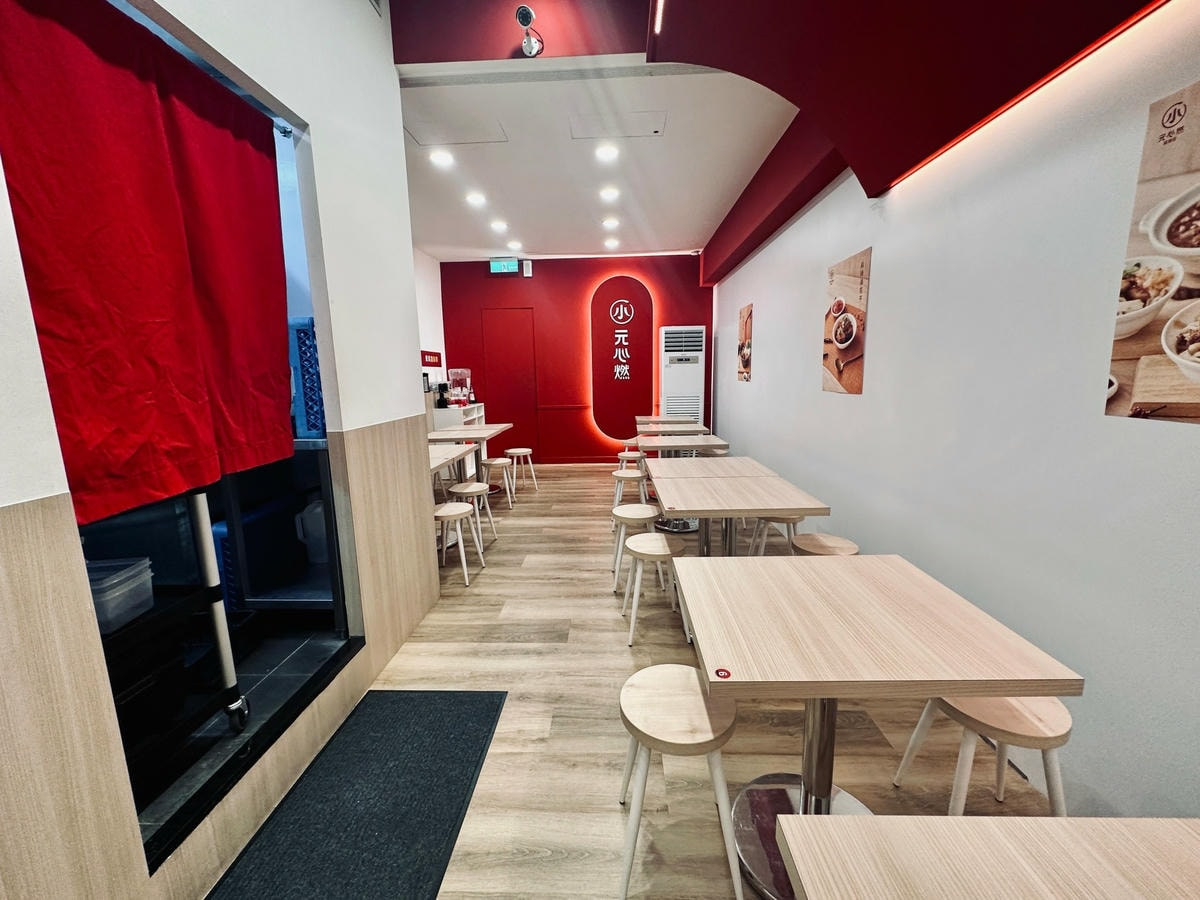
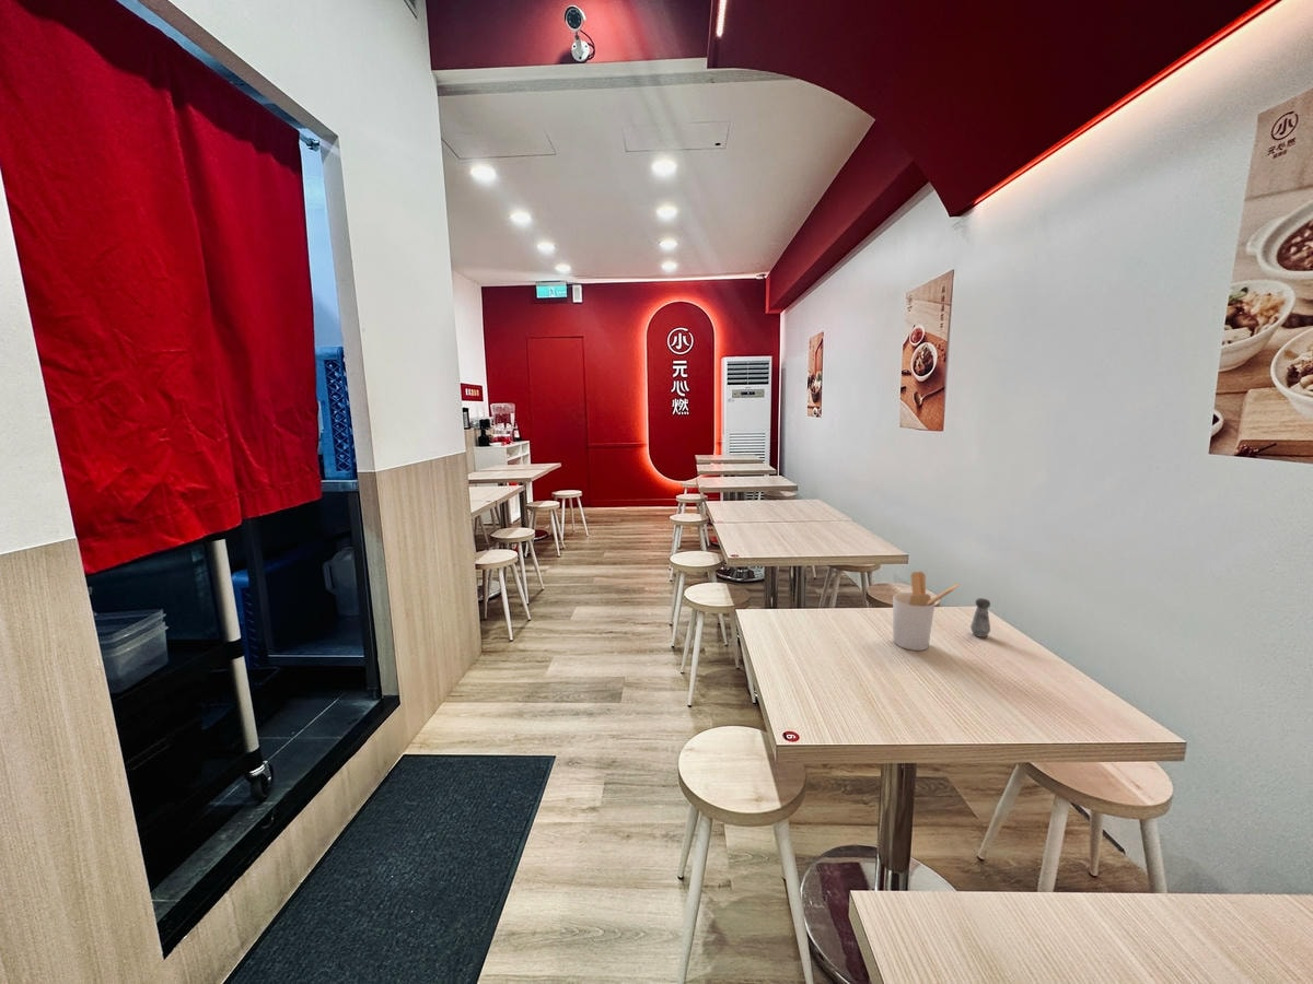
+ salt shaker [969,597,991,639]
+ utensil holder [892,571,961,652]
